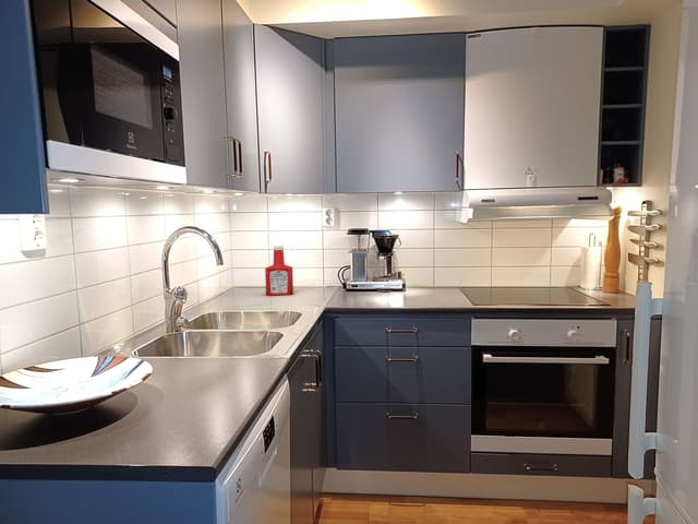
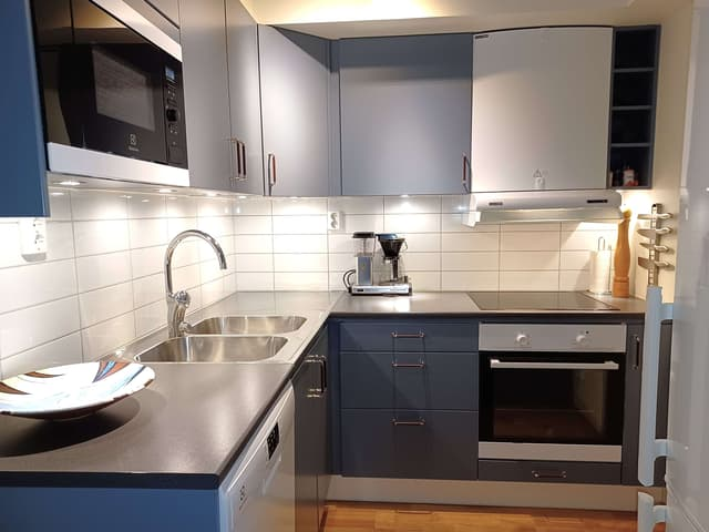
- soap bottle [264,245,294,296]
